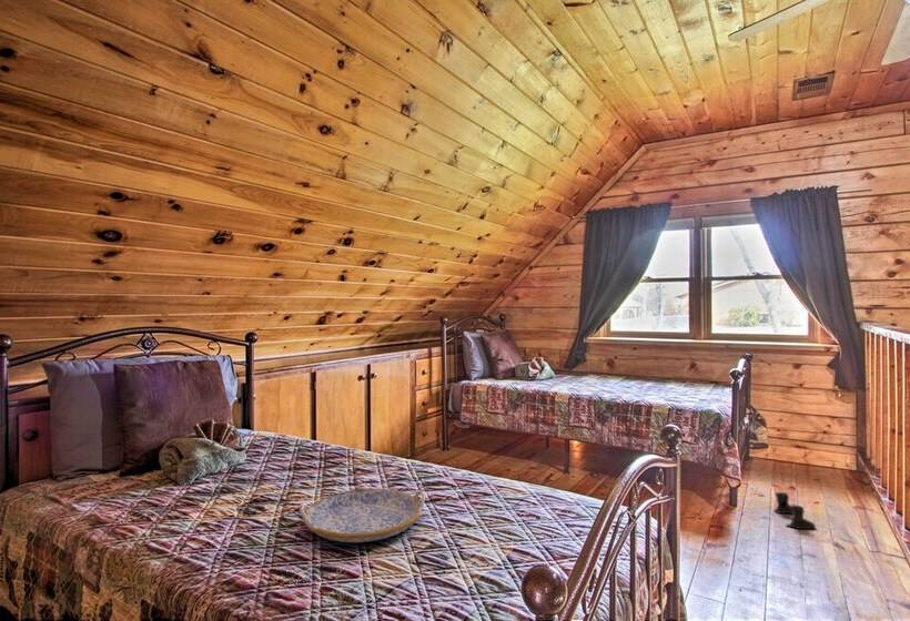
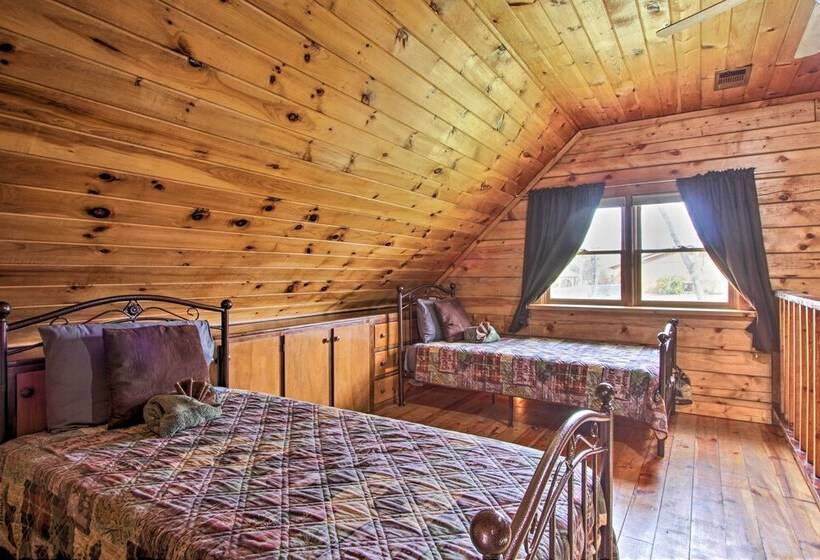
- boots [774,491,817,531]
- serving tray [299,488,426,543]
